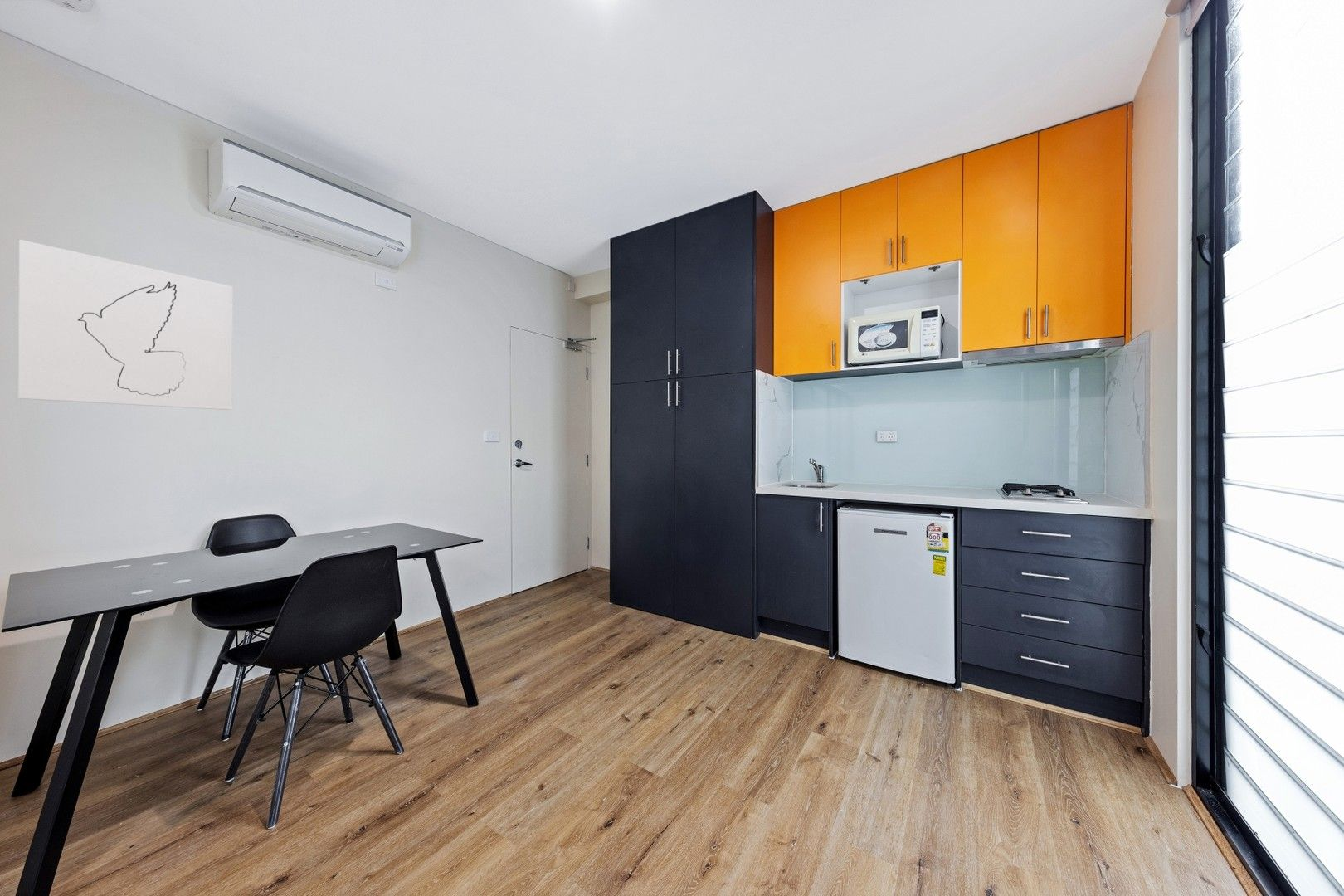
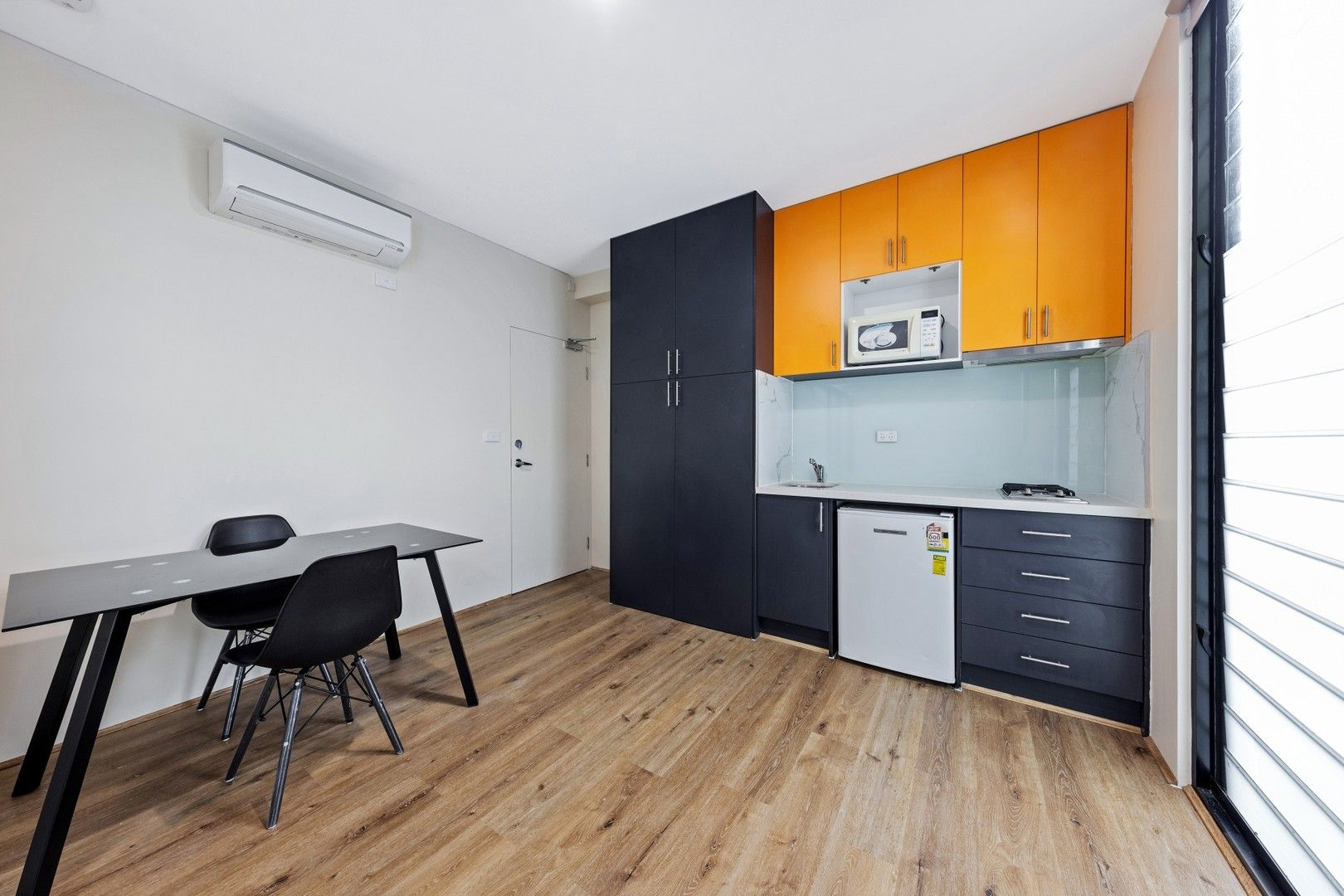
- wall art [17,239,233,411]
